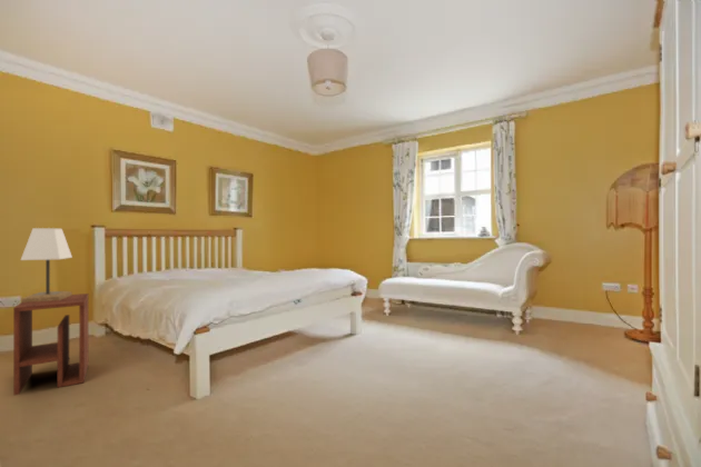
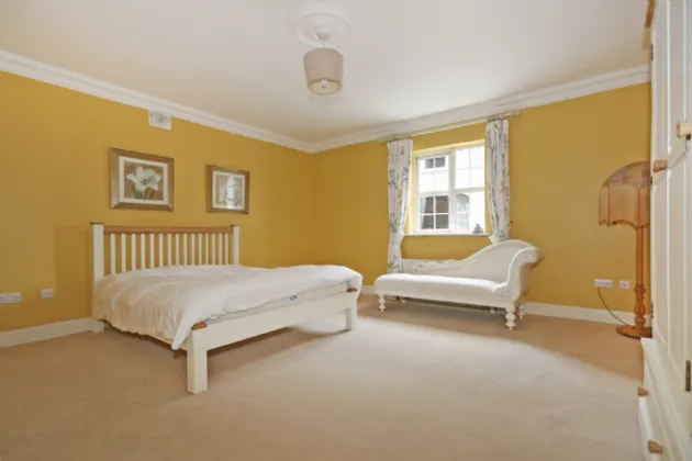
- side table [12,292,89,397]
- lamp [20,227,73,302]
